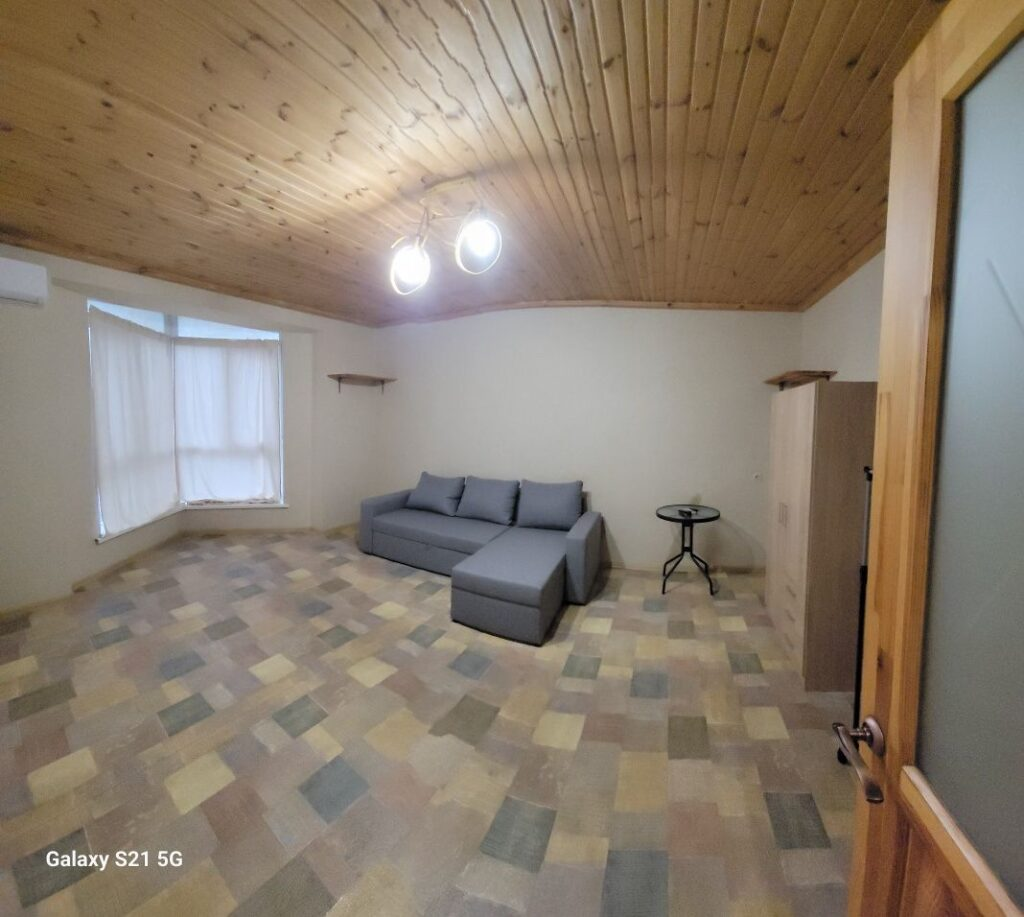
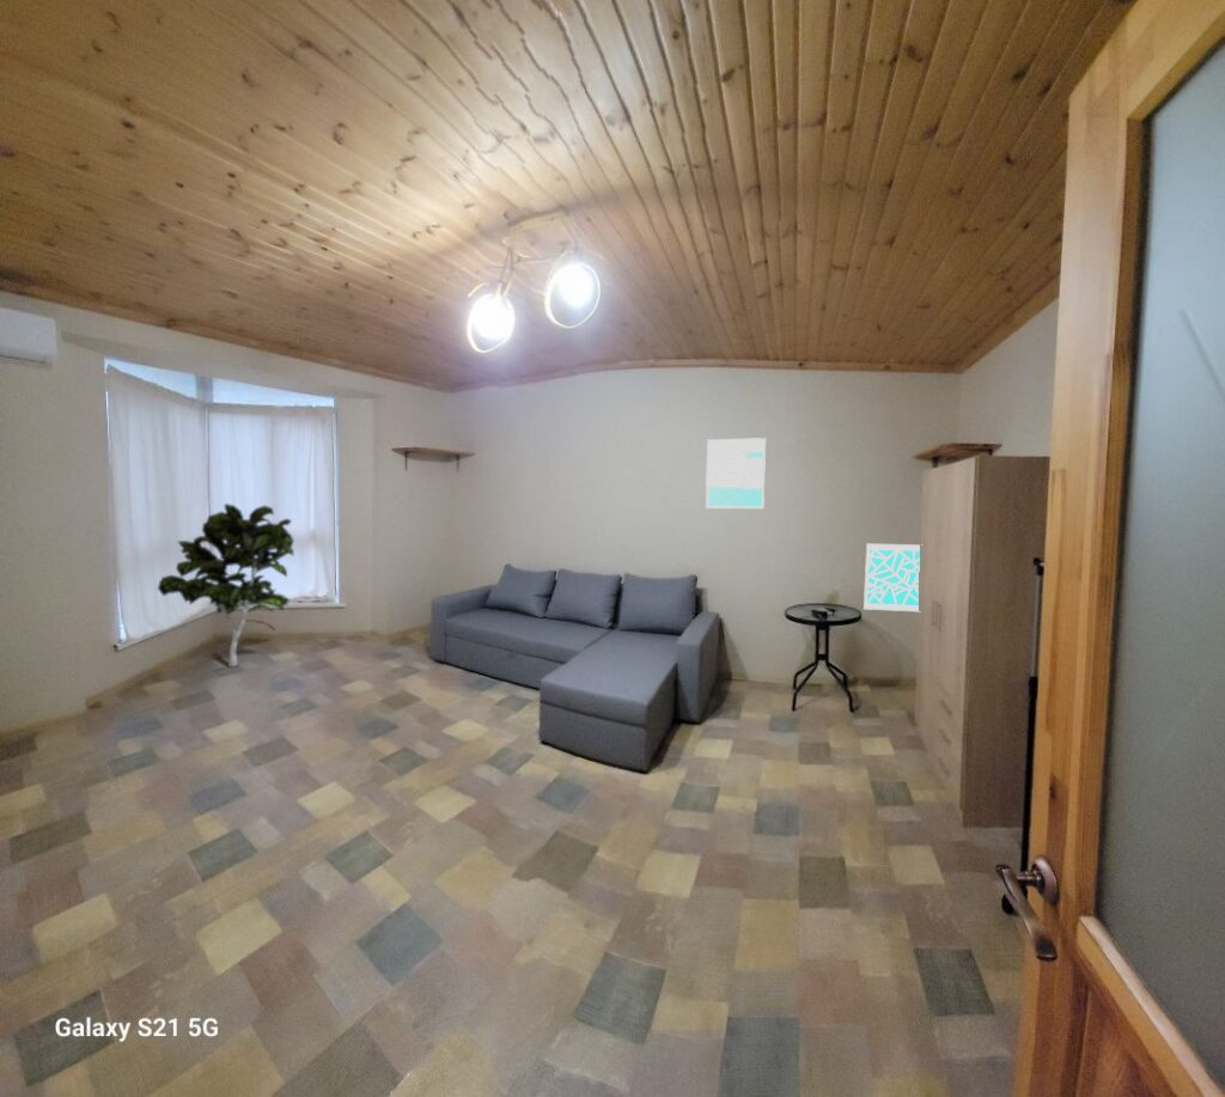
+ wall art [705,437,767,510]
+ indoor plant [157,502,295,668]
+ wall art [863,543,921,613]
